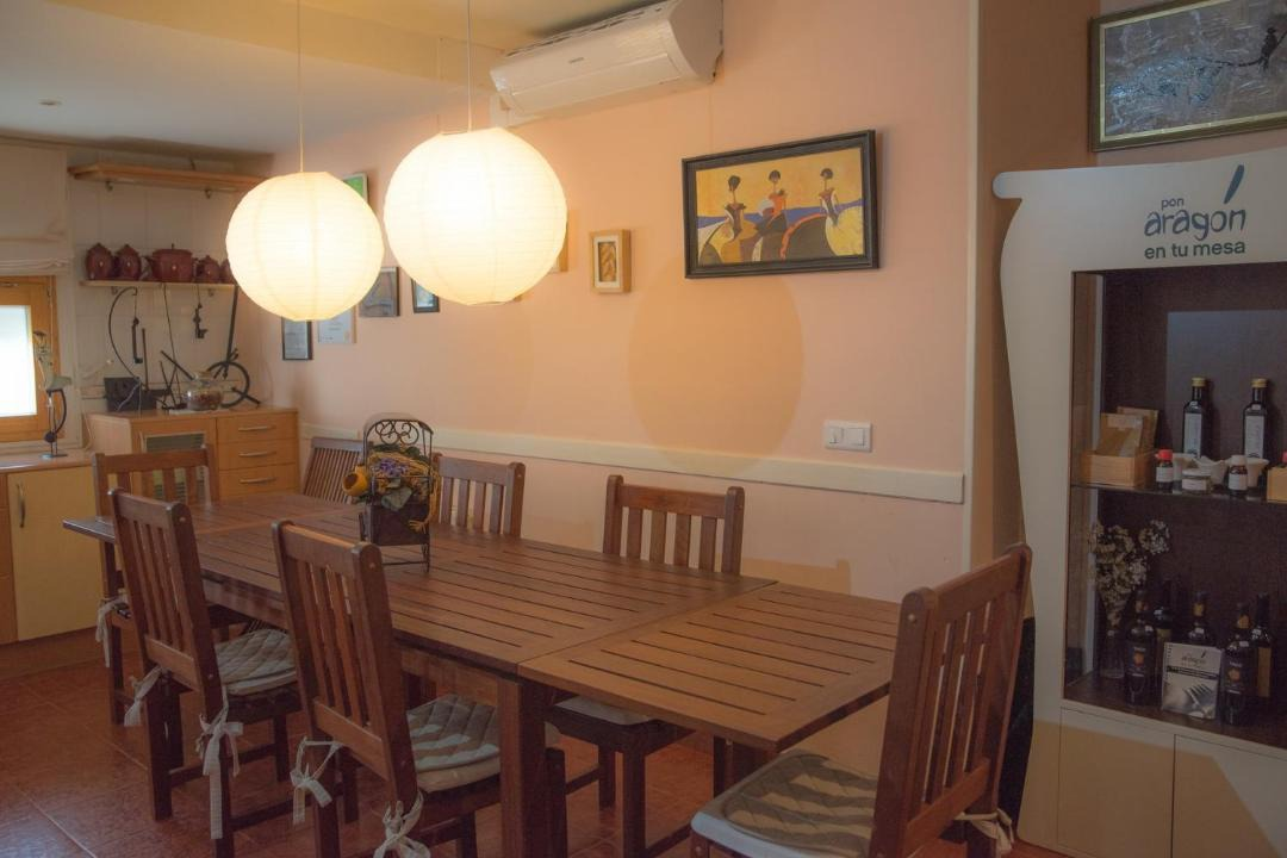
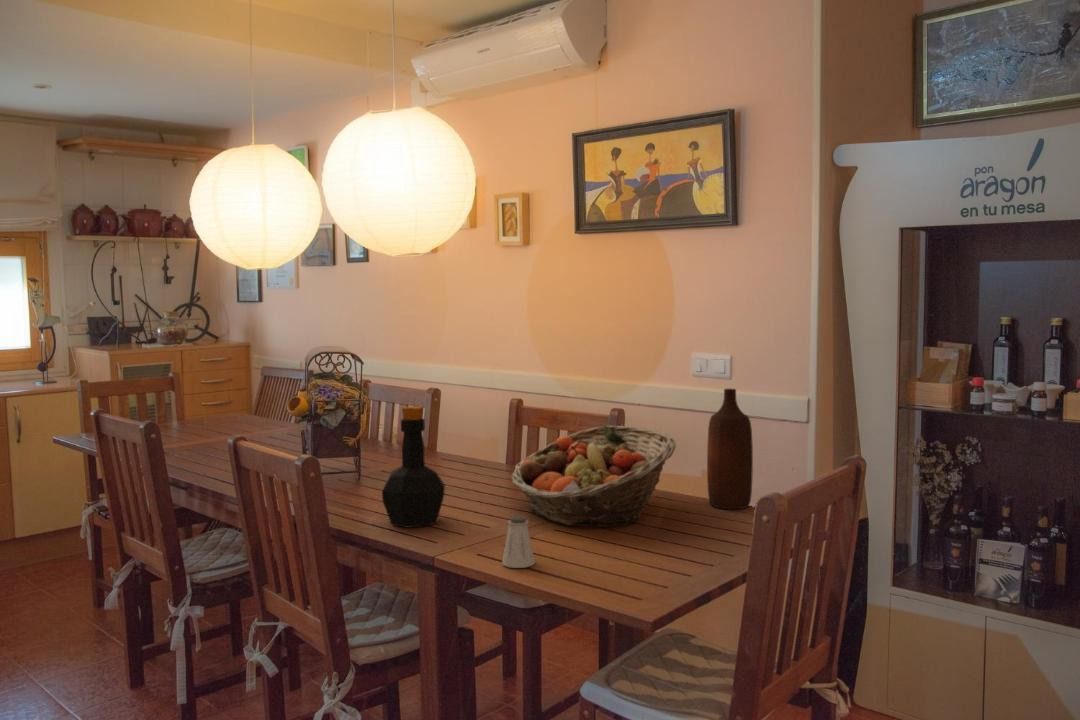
+ fruit basket [510,425,677,528]
+ saltshaker [501,515,536,569]
+ bottle [381,405,446,529]
+ bottle [706,388,754,510]
